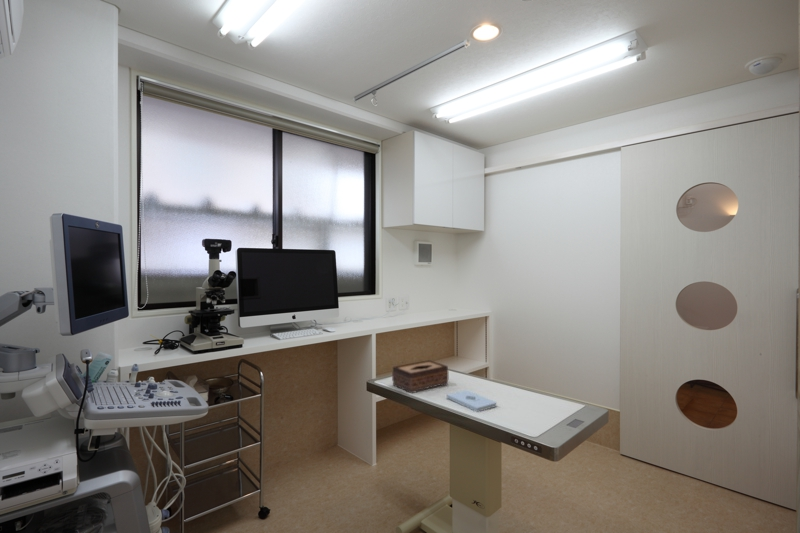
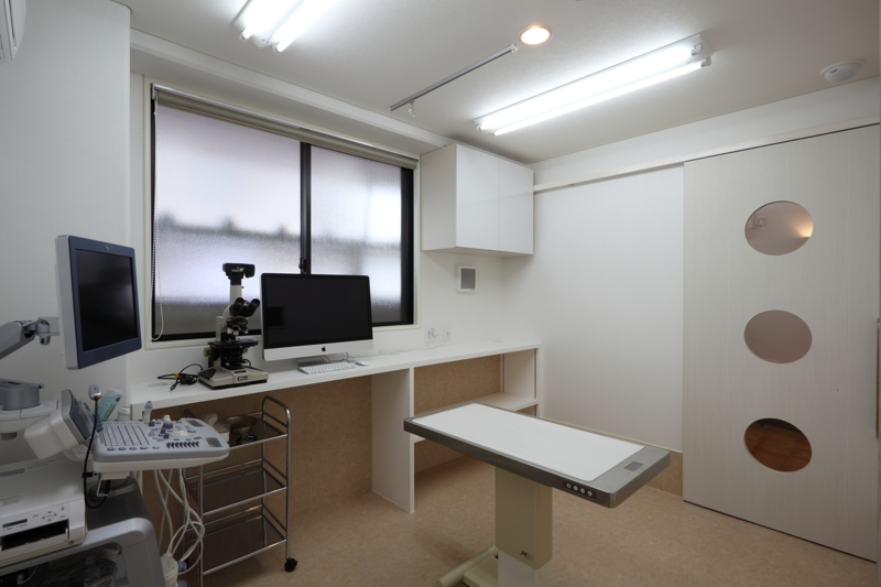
- notepad [446,389,498,413]
- tissue box [391,359,449,394]
